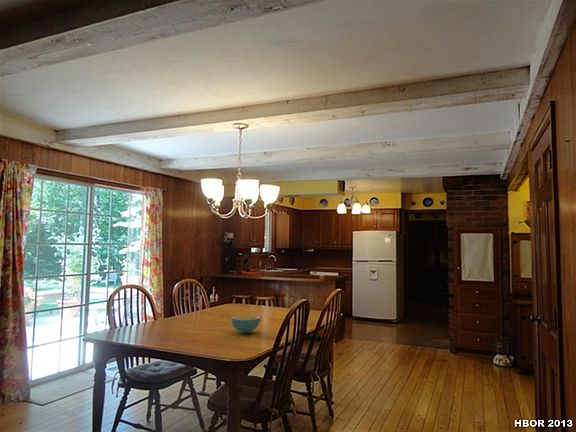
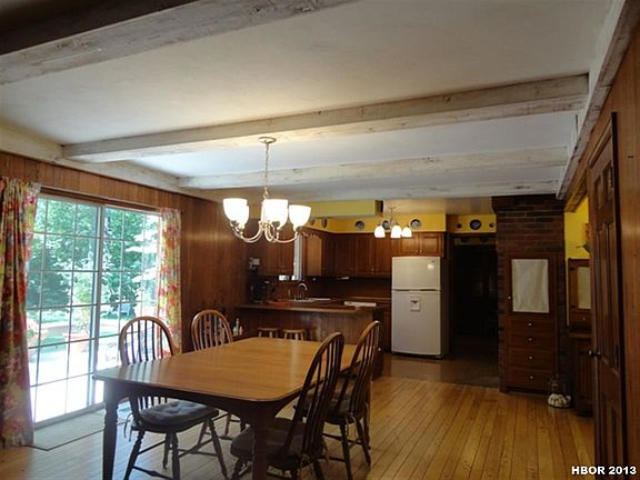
- cereal bowl [230,314,262,334]
